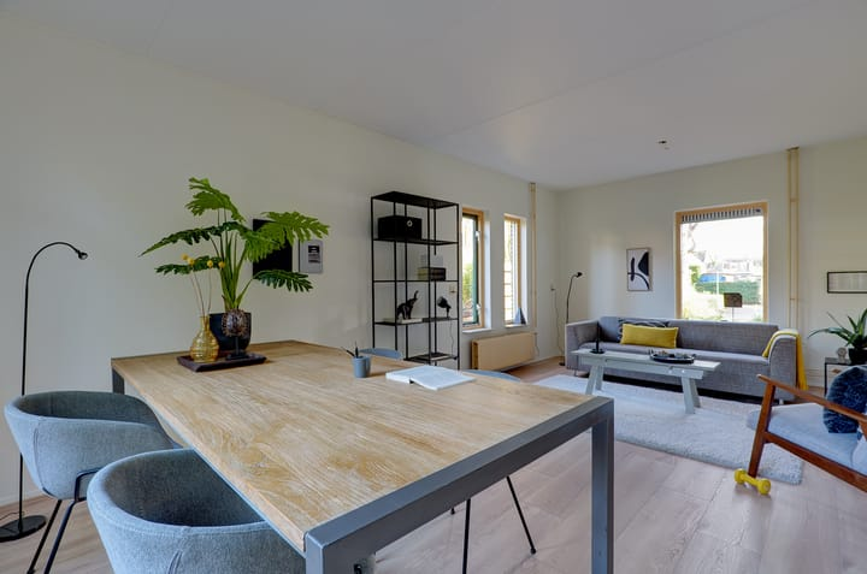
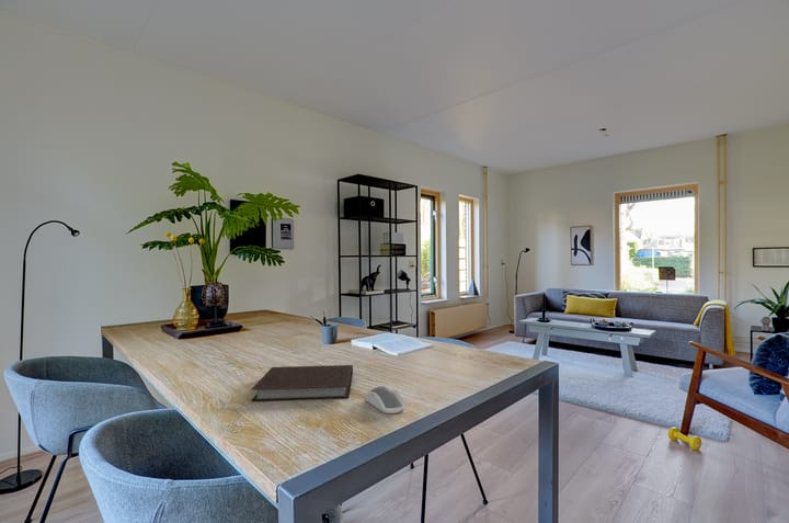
+ computer mouse [364,385,405,414]
+ notebook [250,364,354,402]
